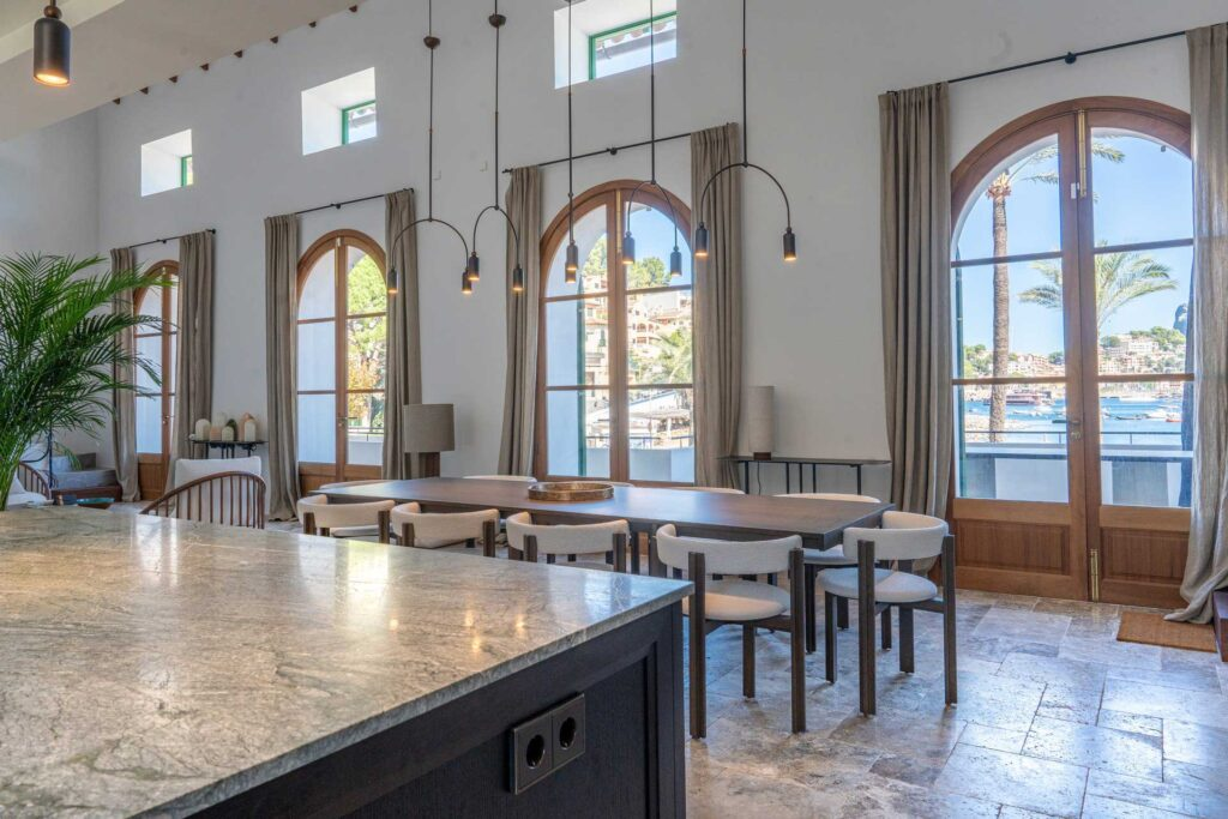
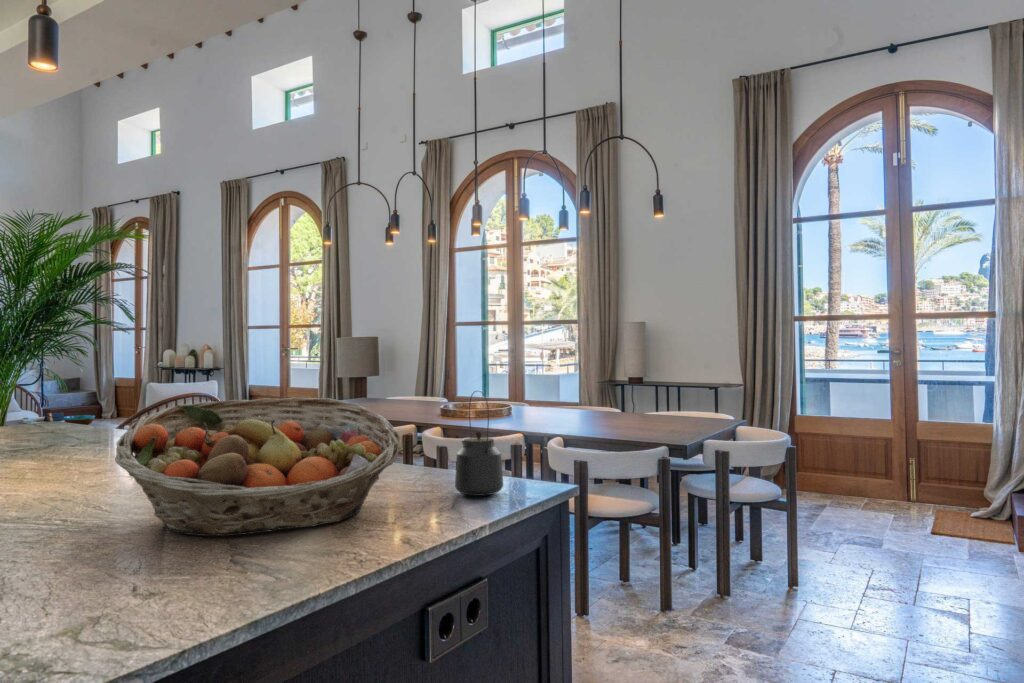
+ kettle [454,389,504,497]
+ fruit basket [114,396,402,537]
